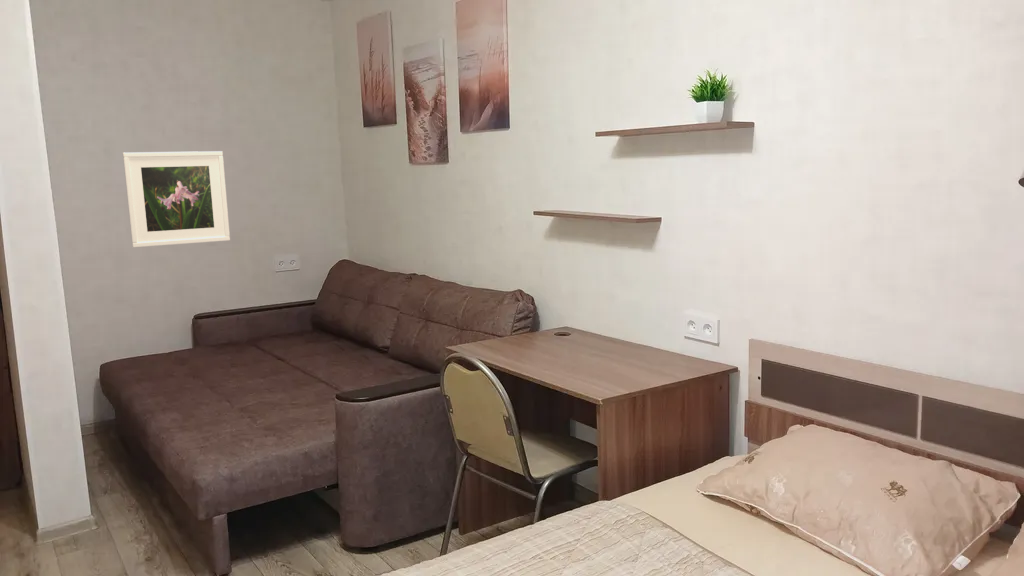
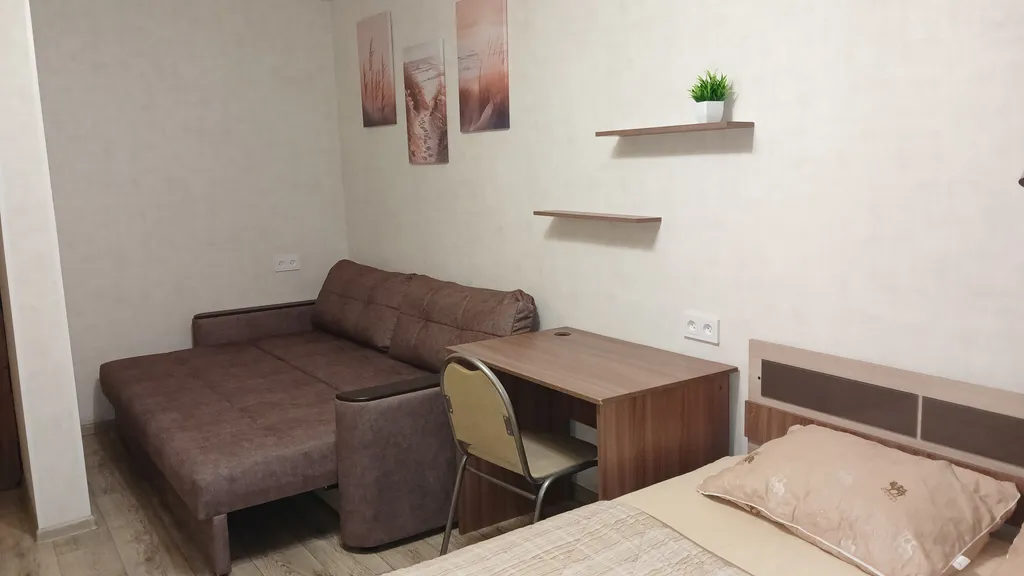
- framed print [122,150,231,248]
